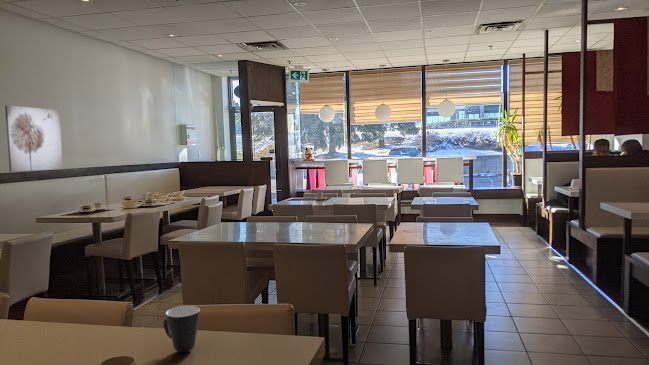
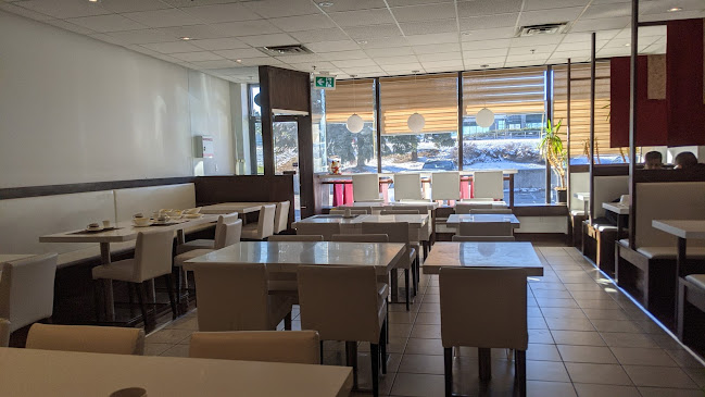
- mug [162,305,201,353]
- wall art [4,104,64,173]
